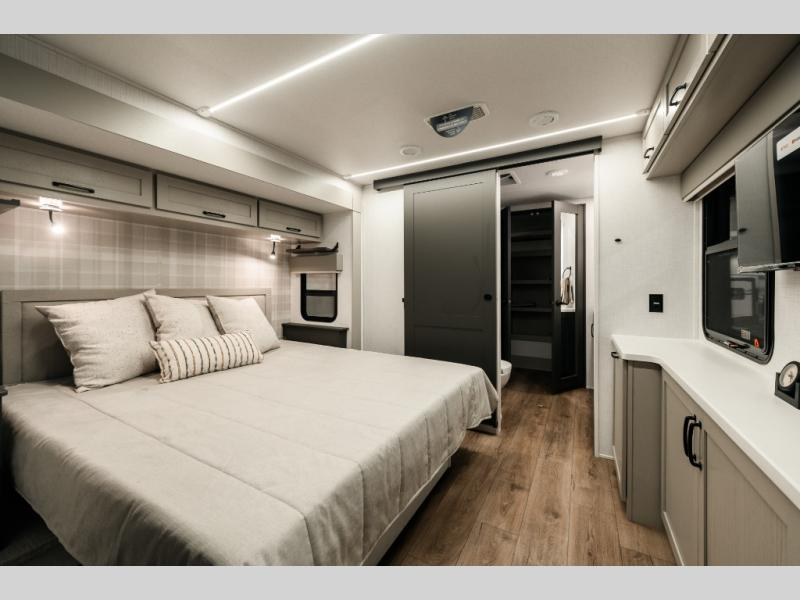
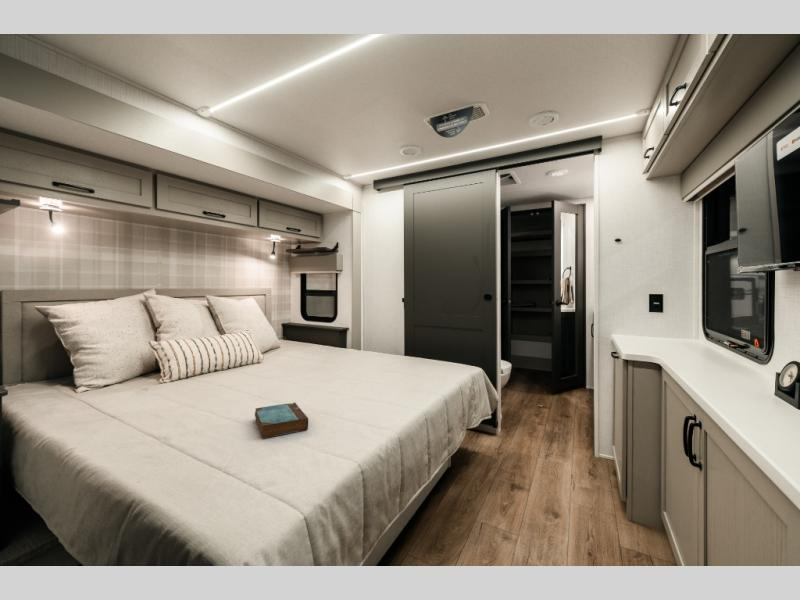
+ book [254,401,309,440]
